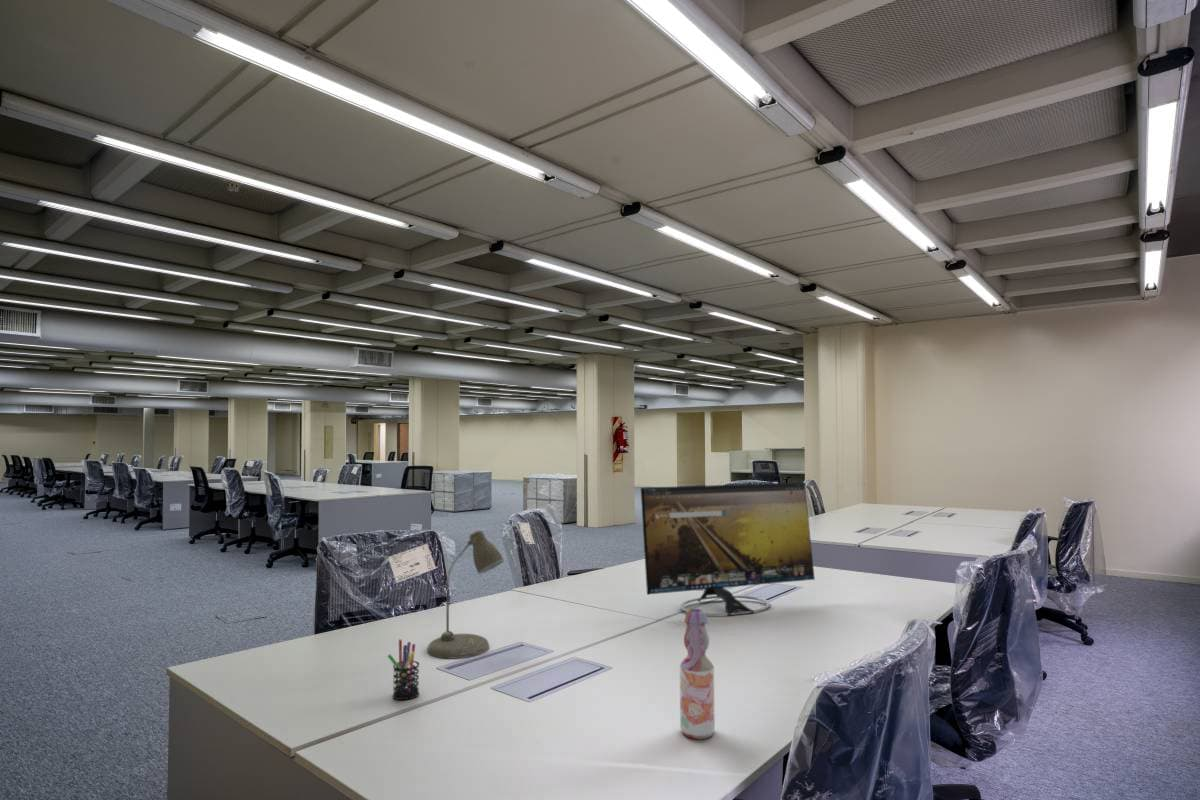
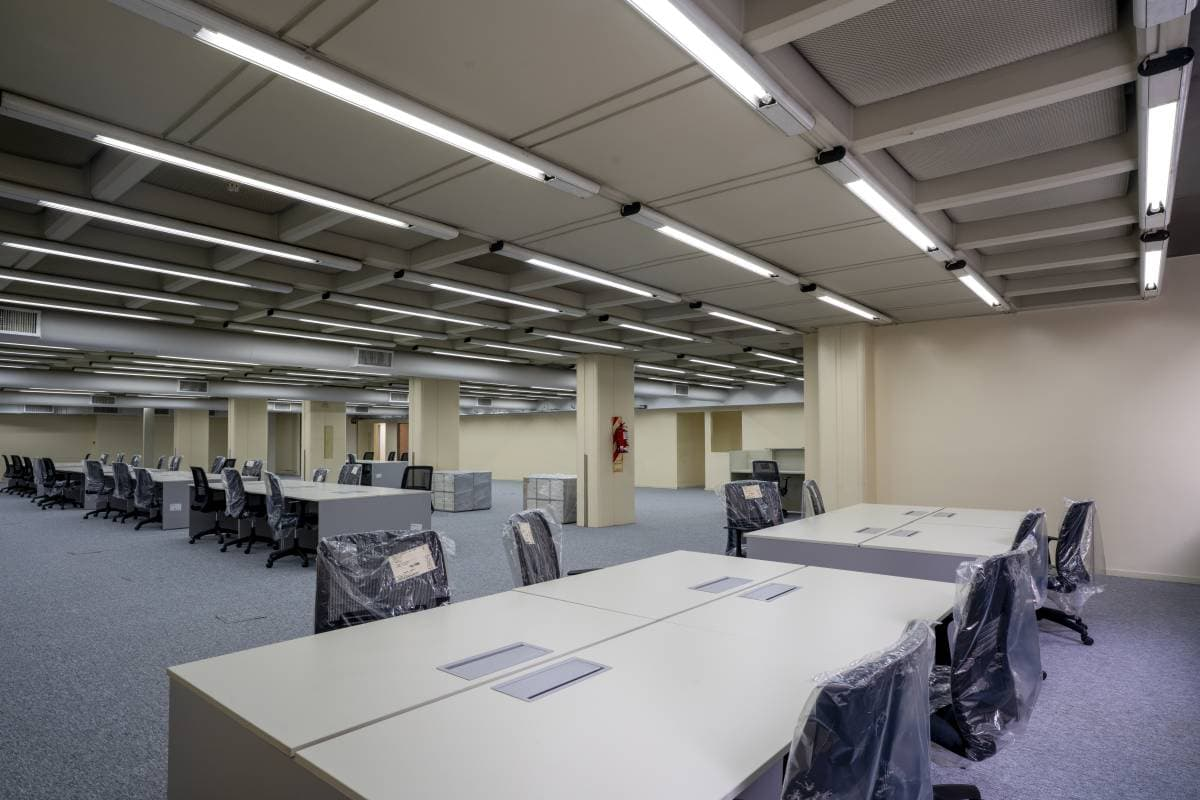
- desk lamp [426,529,505,660]
- computer monitor [640,481,816,617]
- bottle [679,608,716,740]
- pen holder [387,639,420,701]
